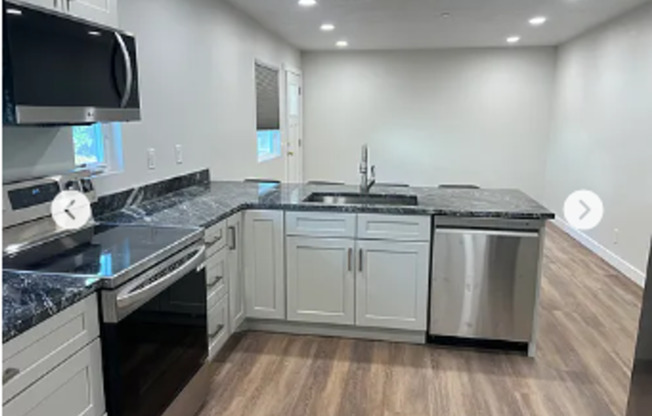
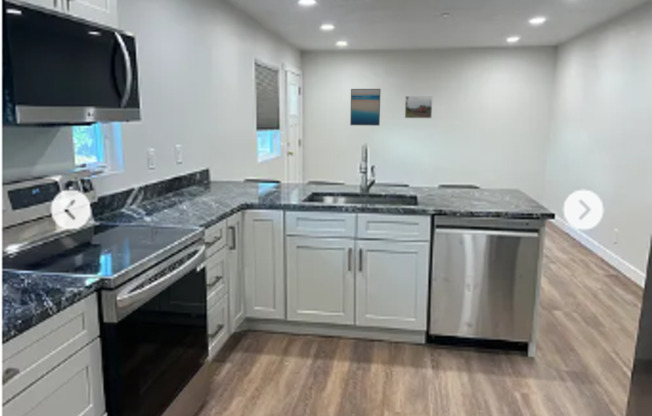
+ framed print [404,95,433,119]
+ wall art [349,88,382,127]
